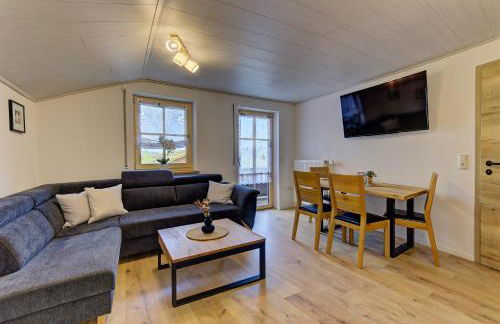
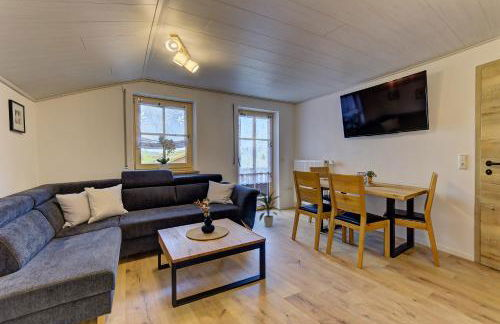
+ indoor plant [256,190,283,228]
